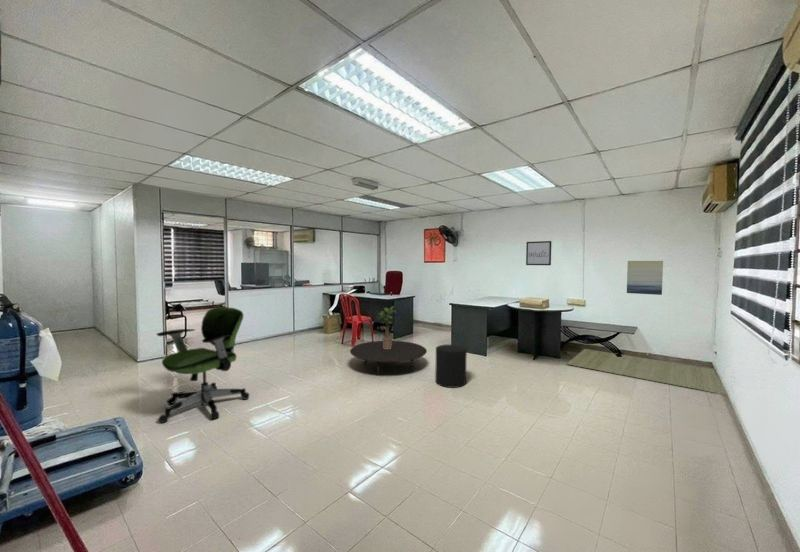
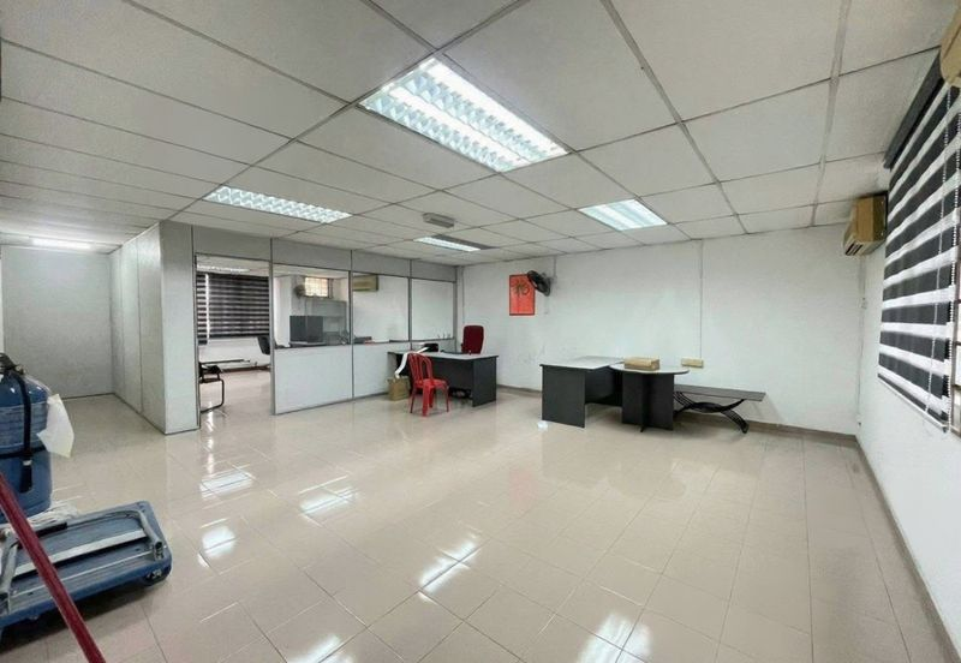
- wall art [525,240,552,266]
- office chair [156,306,250,424]
- table [349,340,428,376]
- potted plant [376,305,398,349]
- stool [434,344,468,389]
- wall art [626,260,664,296]
- rug [566,348,728,396]
